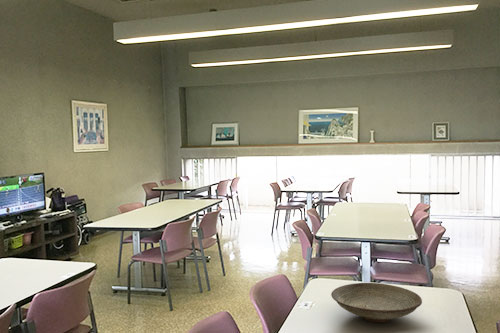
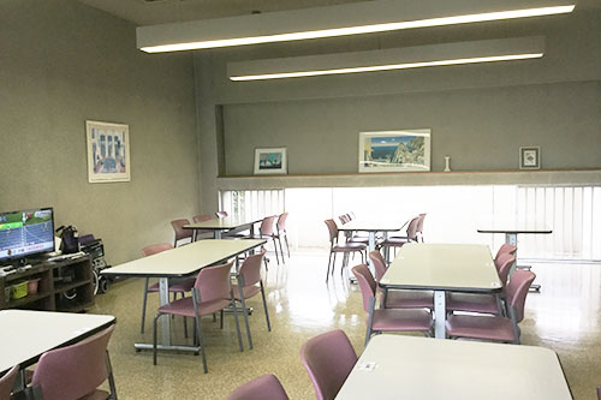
- decorative bowl [330,282,423,324]
